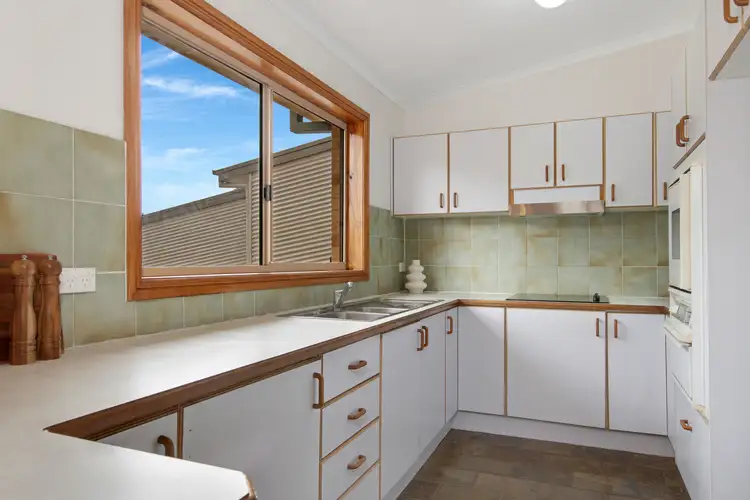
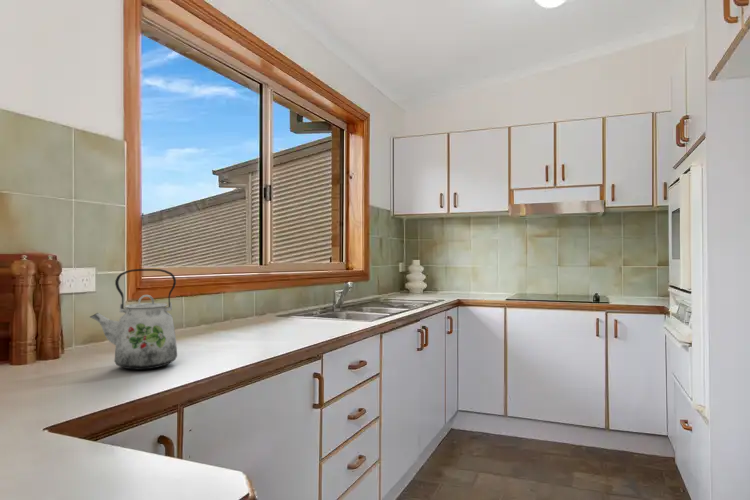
+ kettle [89,268,178,371]
